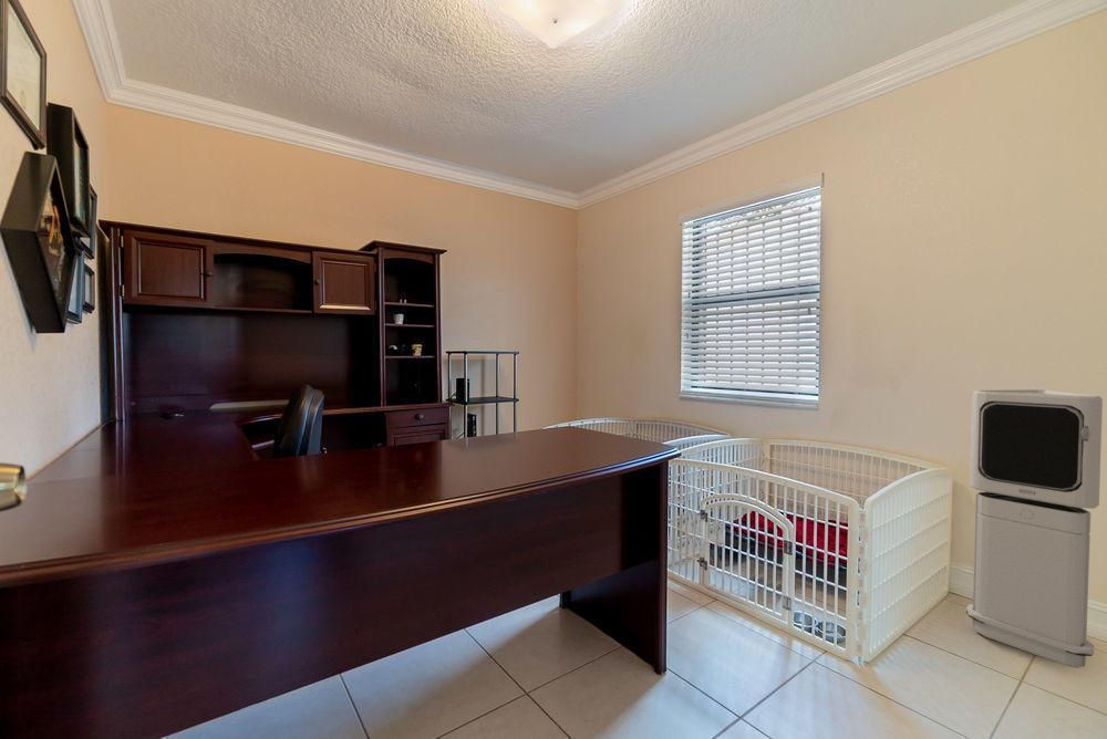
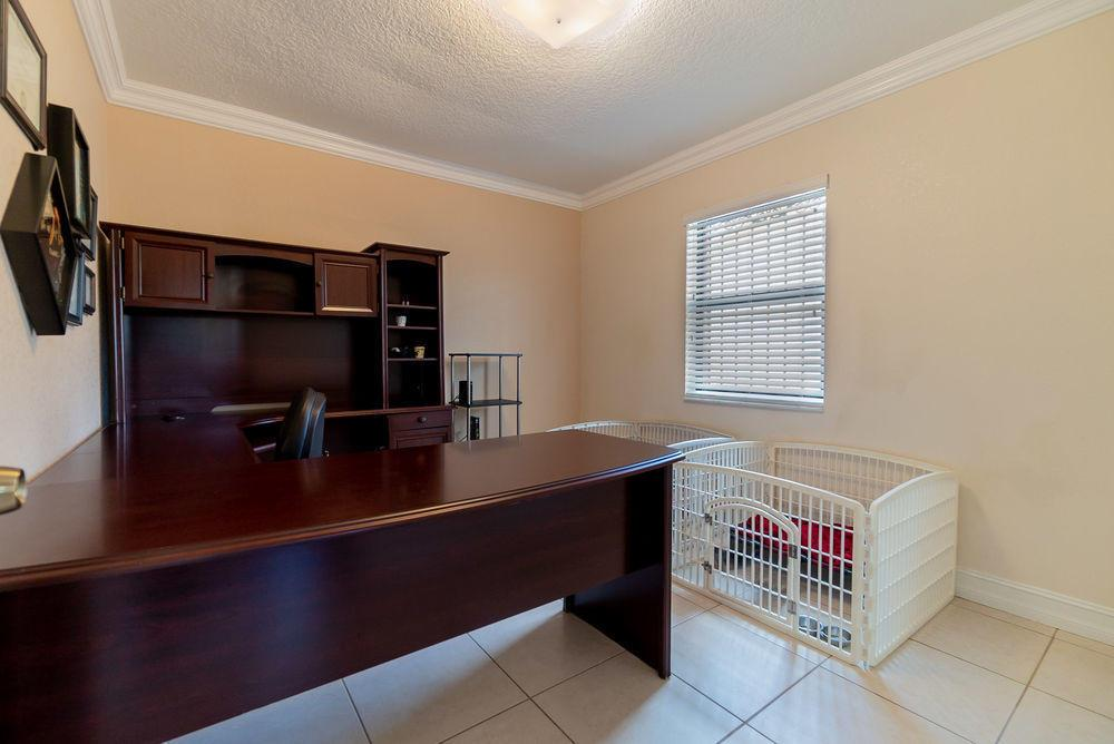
- air purifier [965,388,1104,669]
